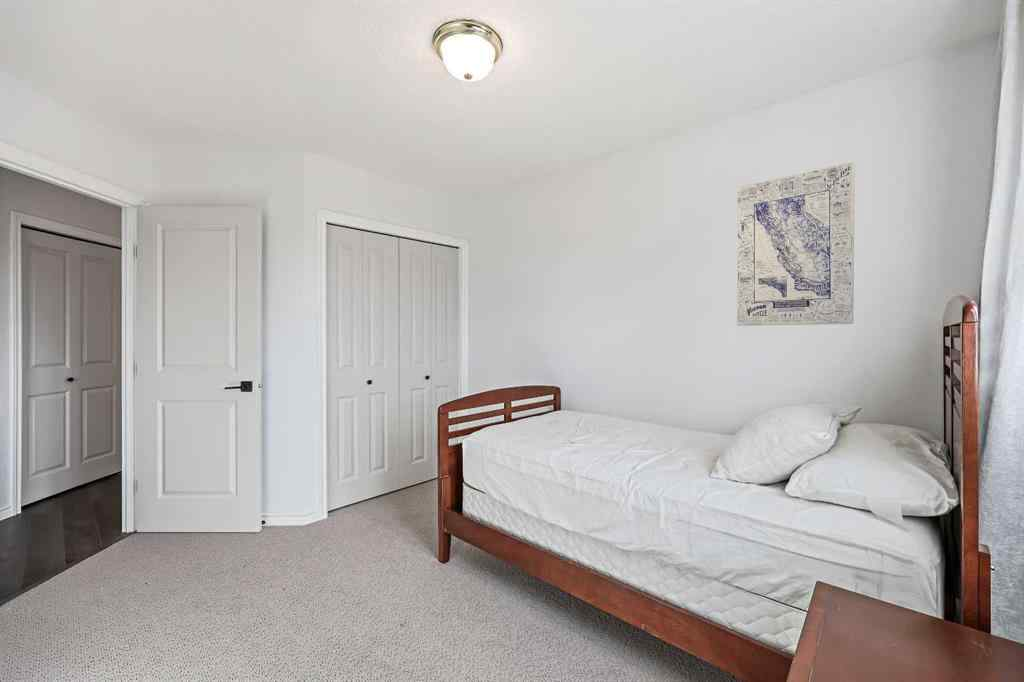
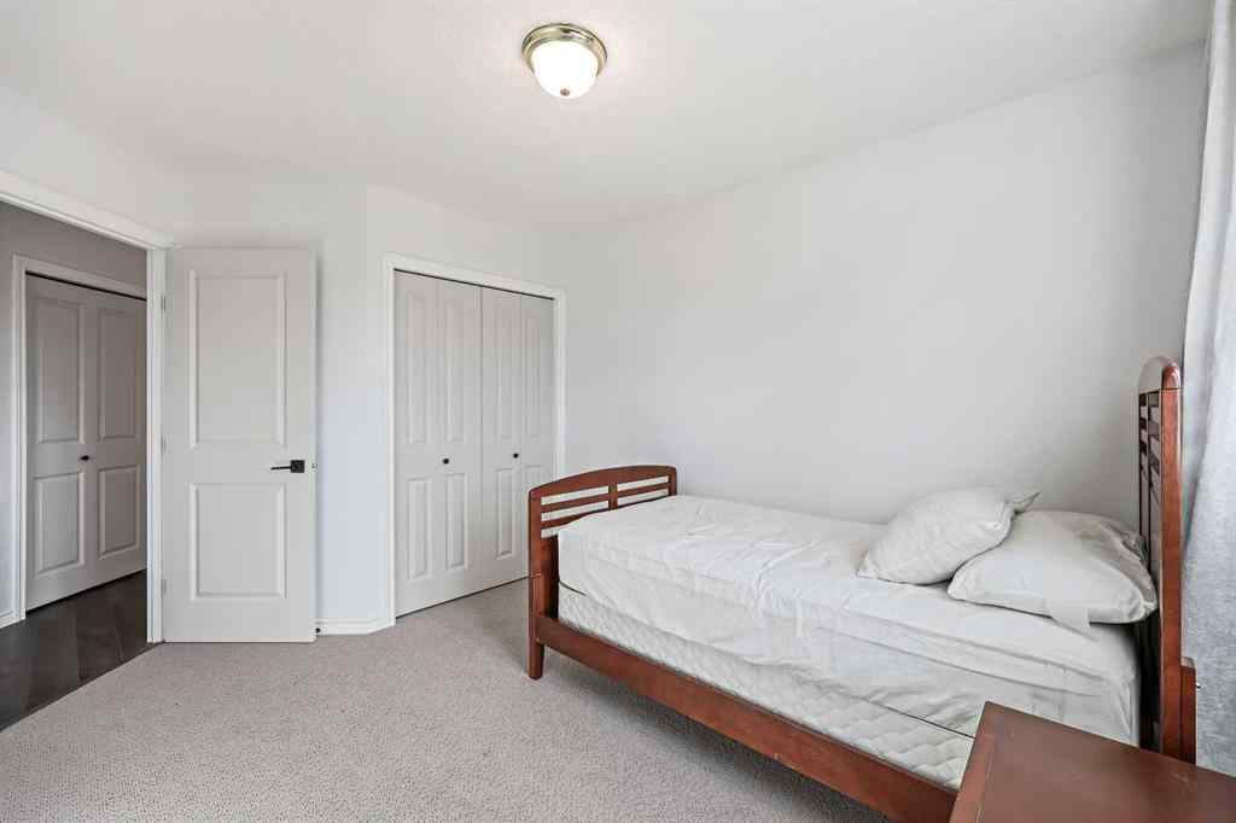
- wall art [736,161,856,327]
